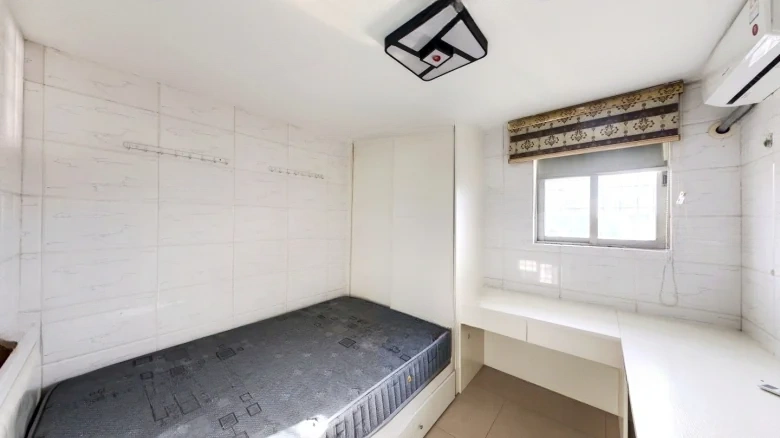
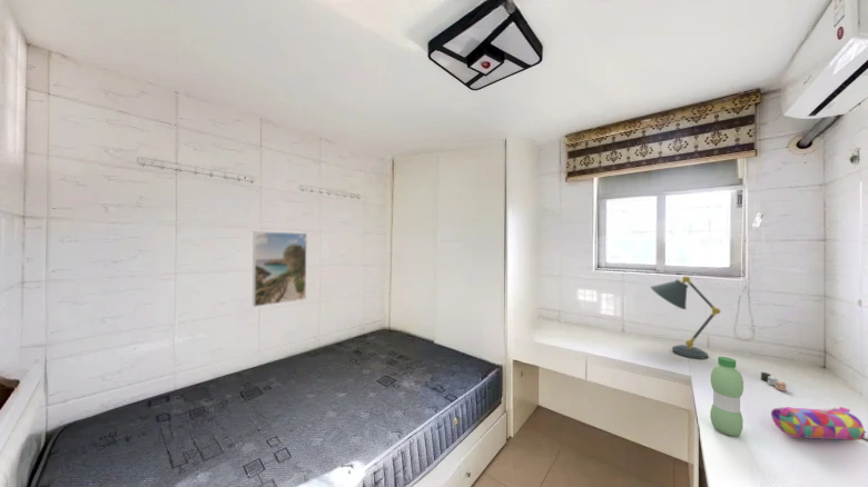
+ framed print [251,230,308,308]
+ candle [760,371,787,392]
+ pencil case [770,406,866,441]
+ water bottle [709,356,744,437]
+ desk lamp [650,275,721,360]
